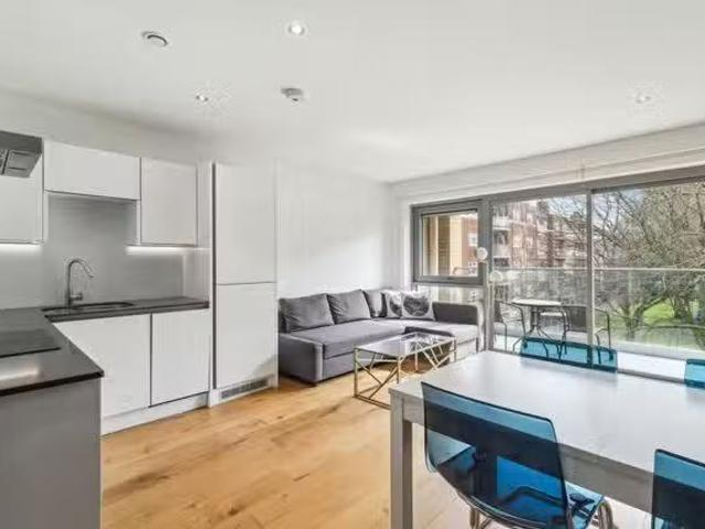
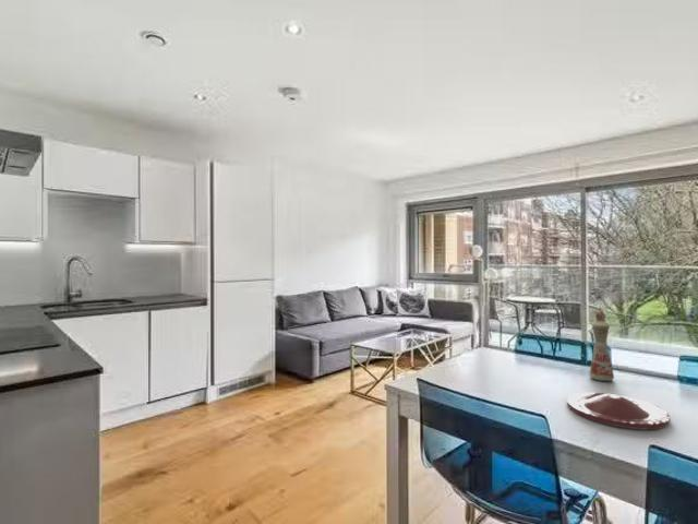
+ plate [566,392,671,430]
+ bottle [588,311,615,382]
